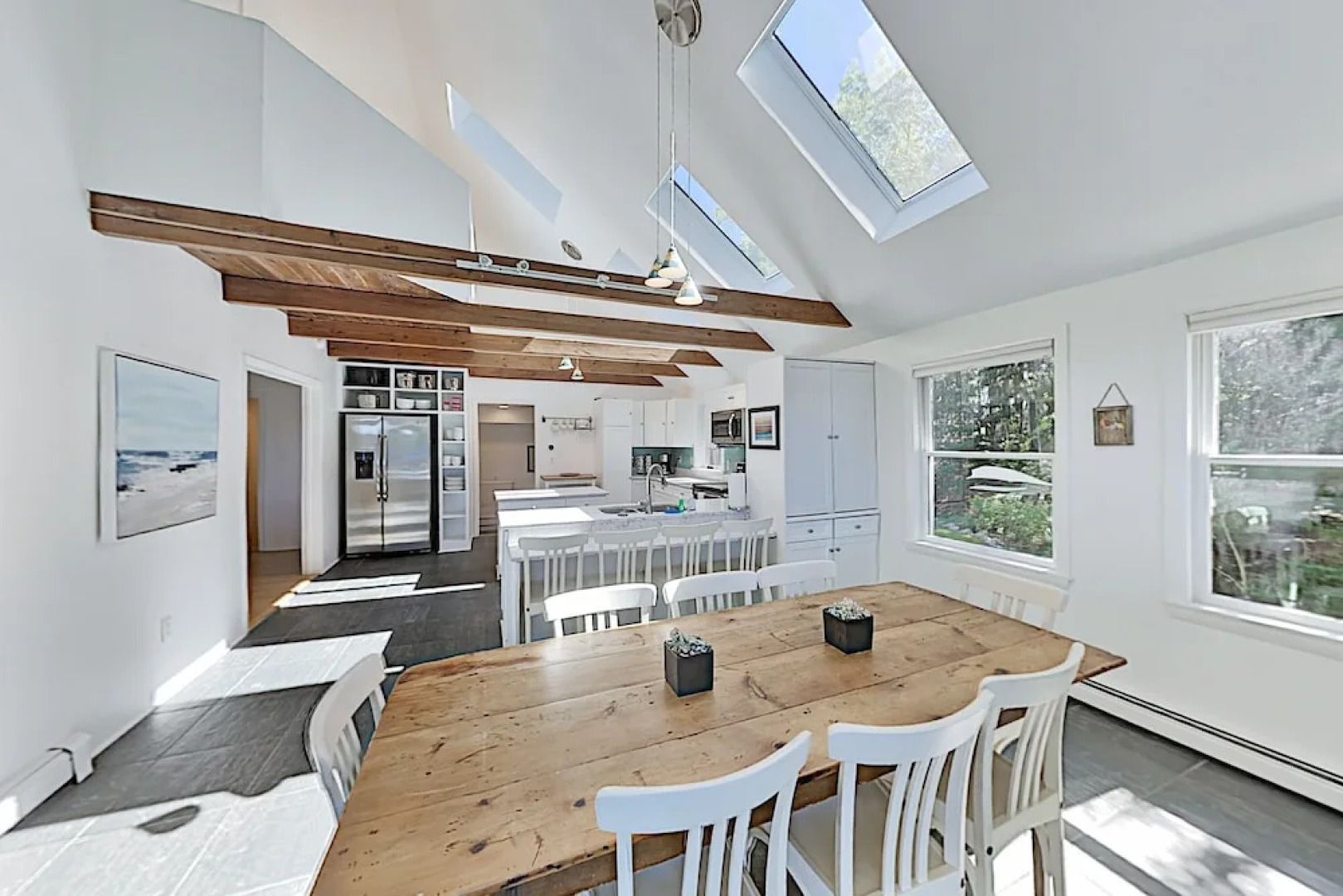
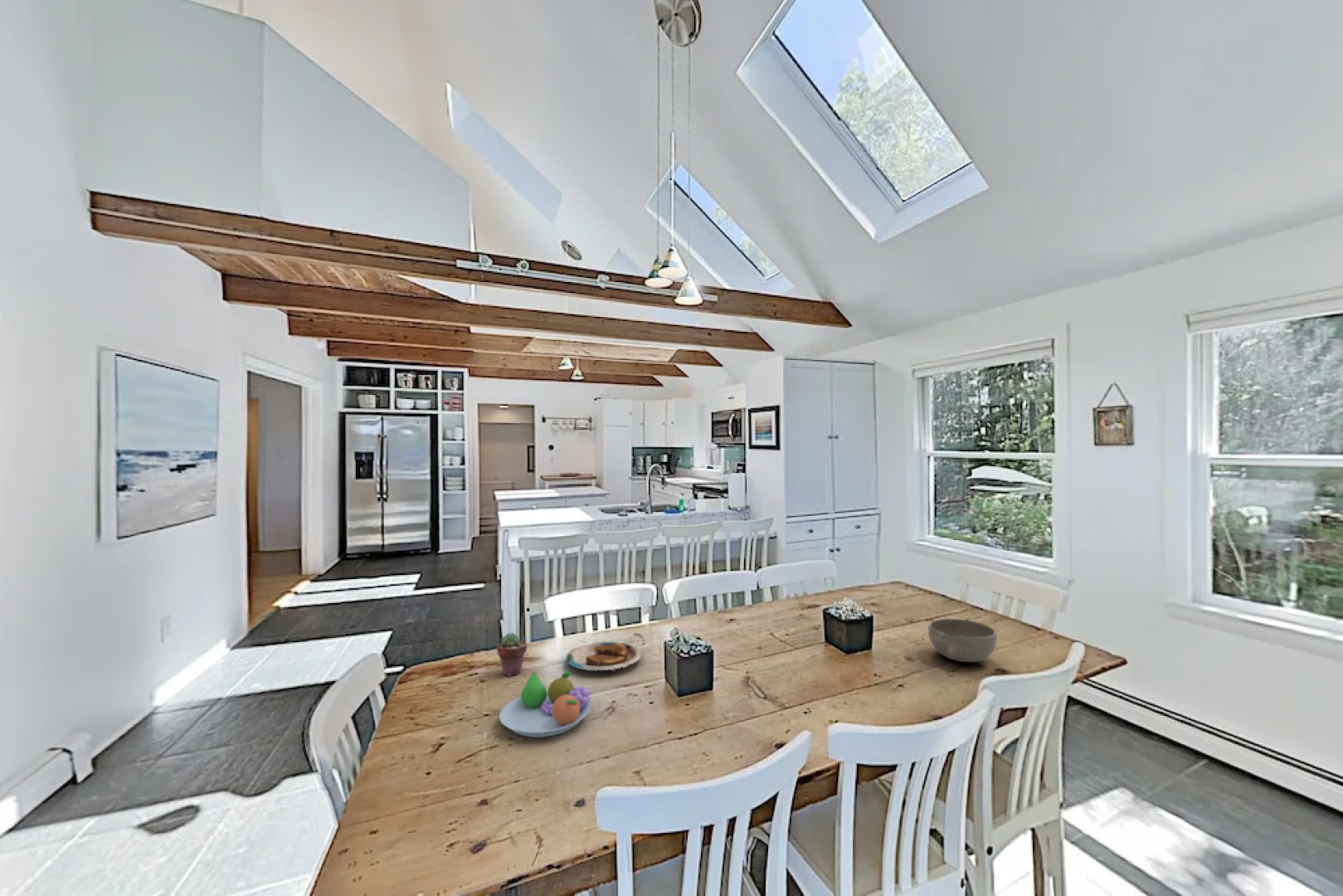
+ plate [566,640,643,672]
+ fruit bowl [499,670,591,738]
+ potted succulent [496,632,528,677]
+ bowl [927,618,998,663]
